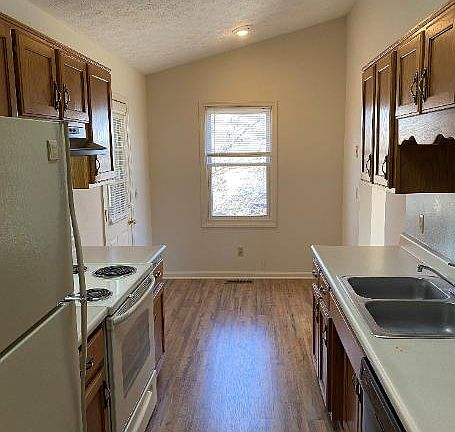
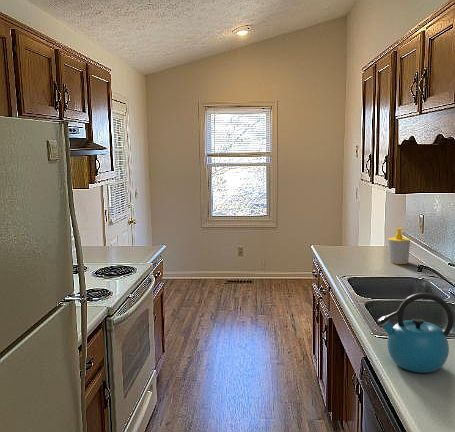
+ soap bottle [387,227,411,265]
+ kettle [377,292,454,374]
